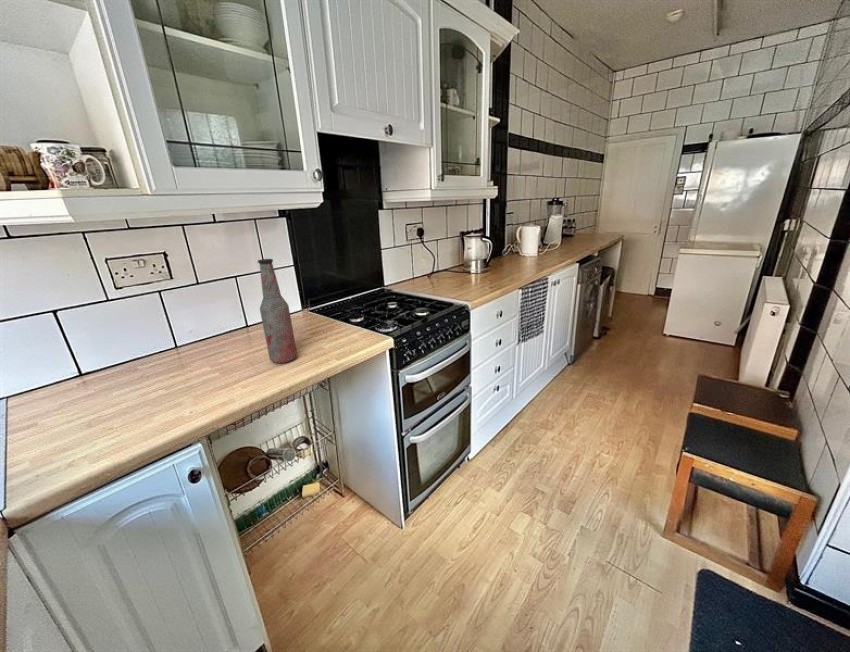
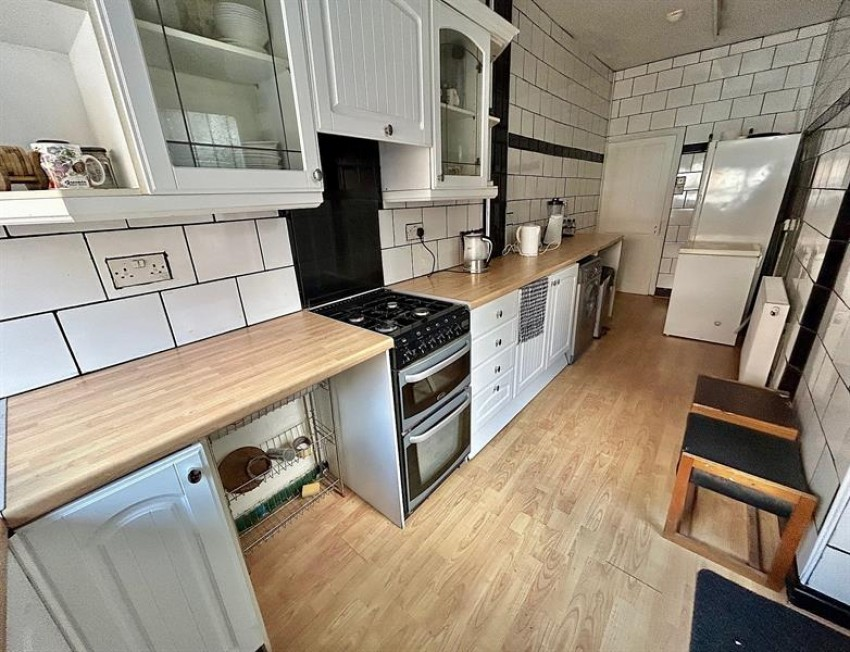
- bottle [257,258,298,364]
